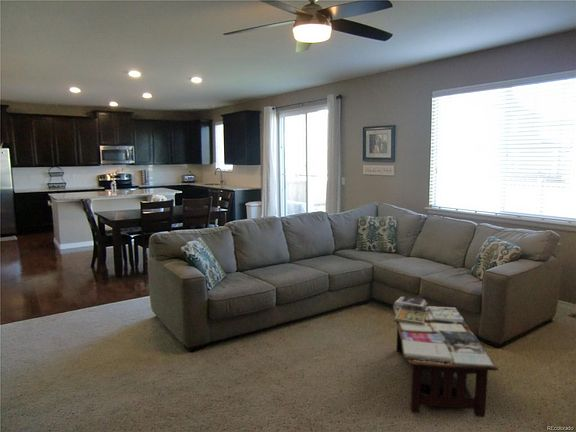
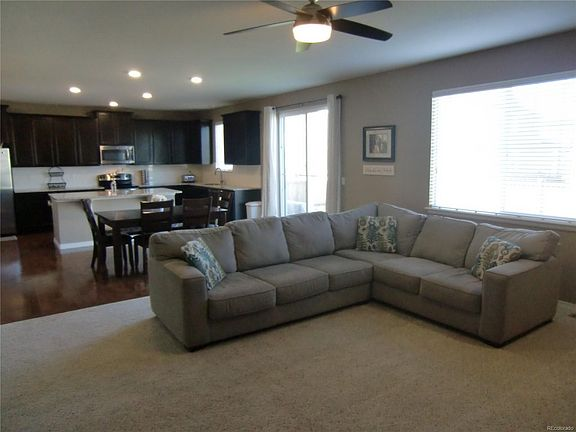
- coffee table [392,296,499,418]
